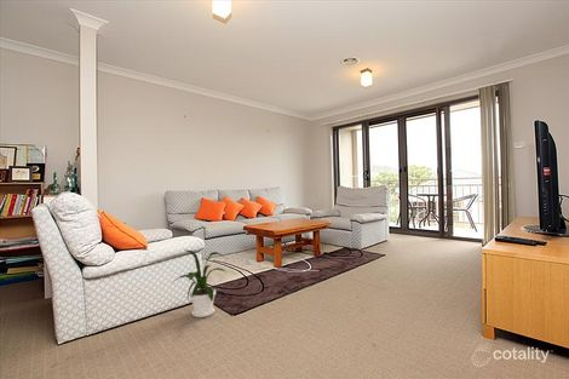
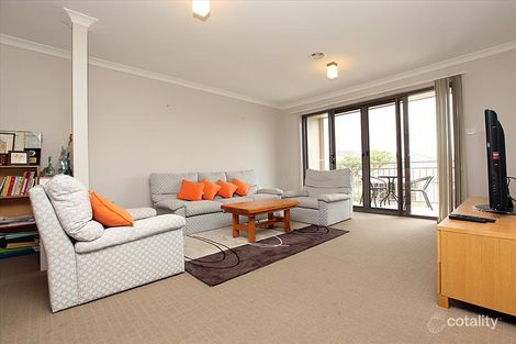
- house plant [172,249,228,318]
